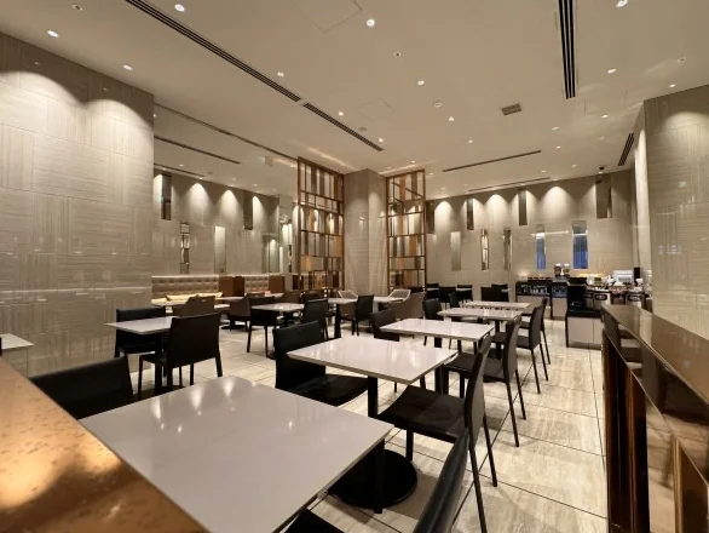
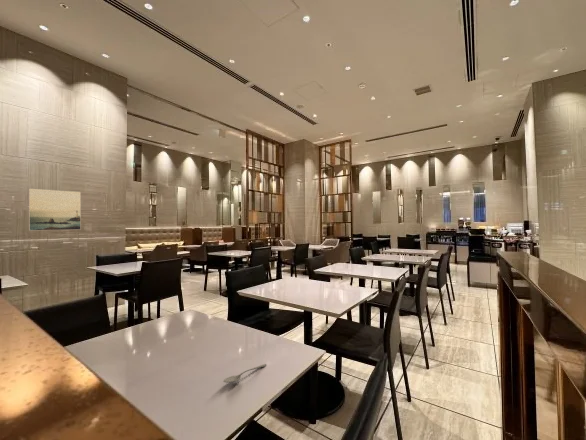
+ spoon [222,363,267,383]
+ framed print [28,187,82,232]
